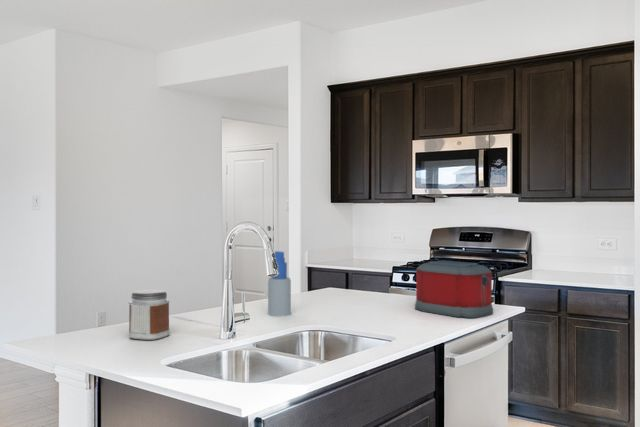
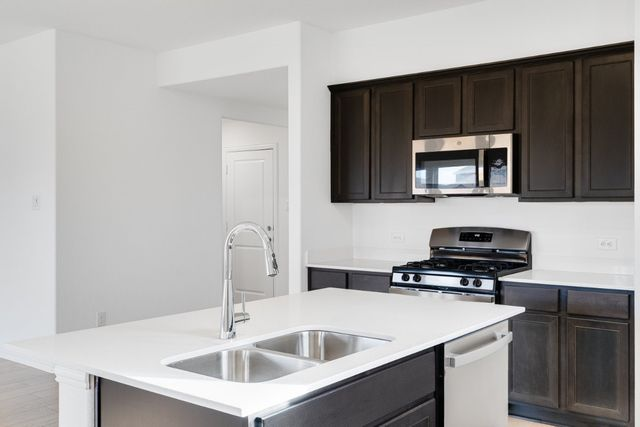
- jar [127,289,171,341]
- spray bottle [267,250,292,317]
- toaster [414,260,494,319]
